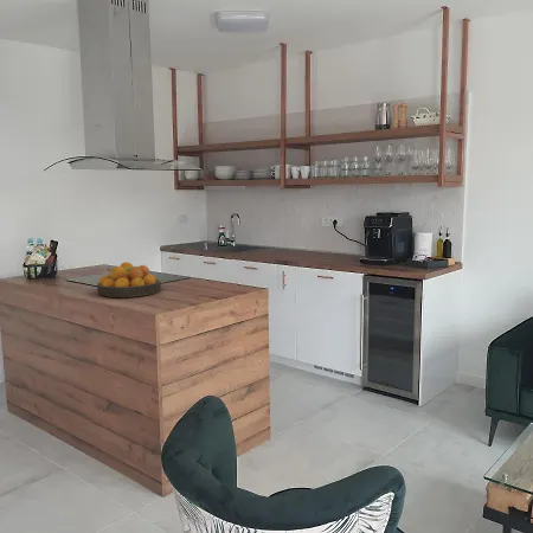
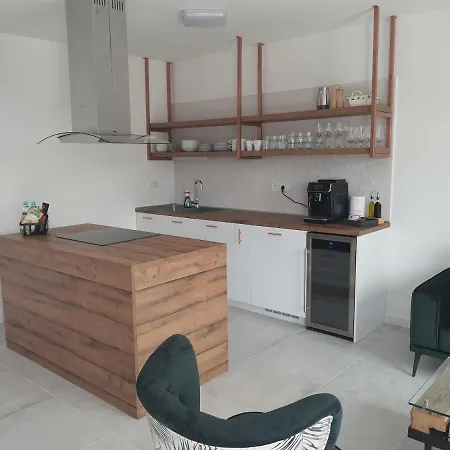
- fruit bowl [96,261,162,298]
